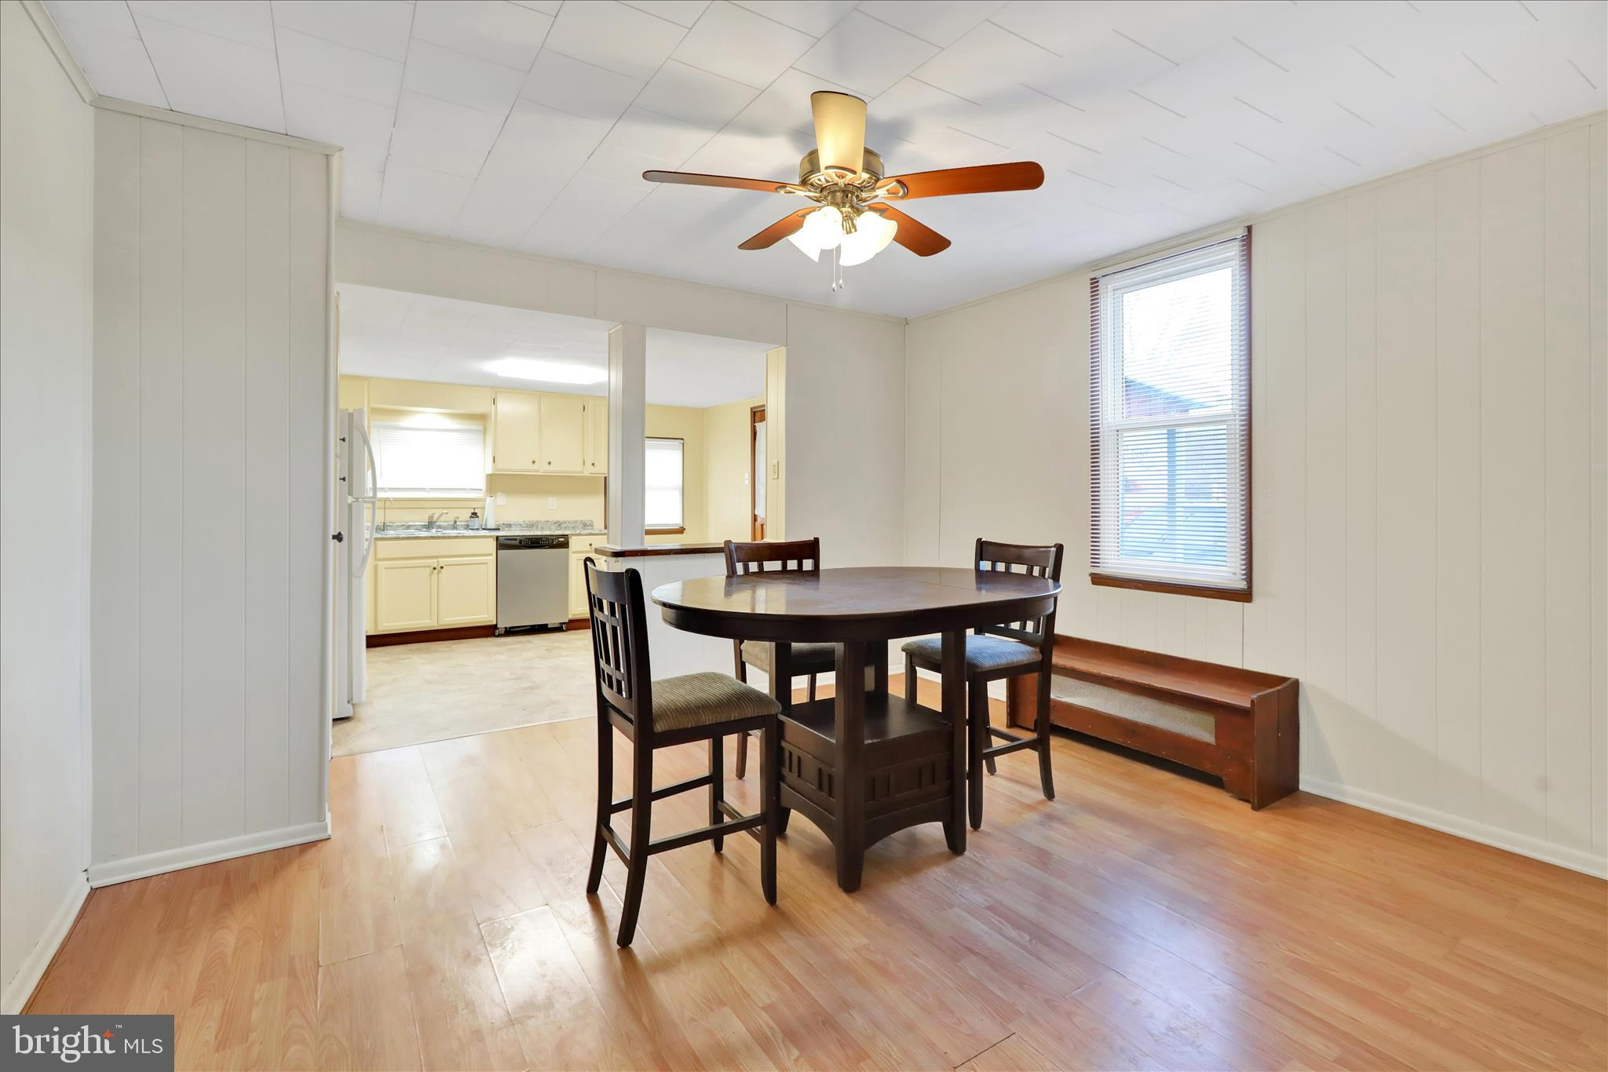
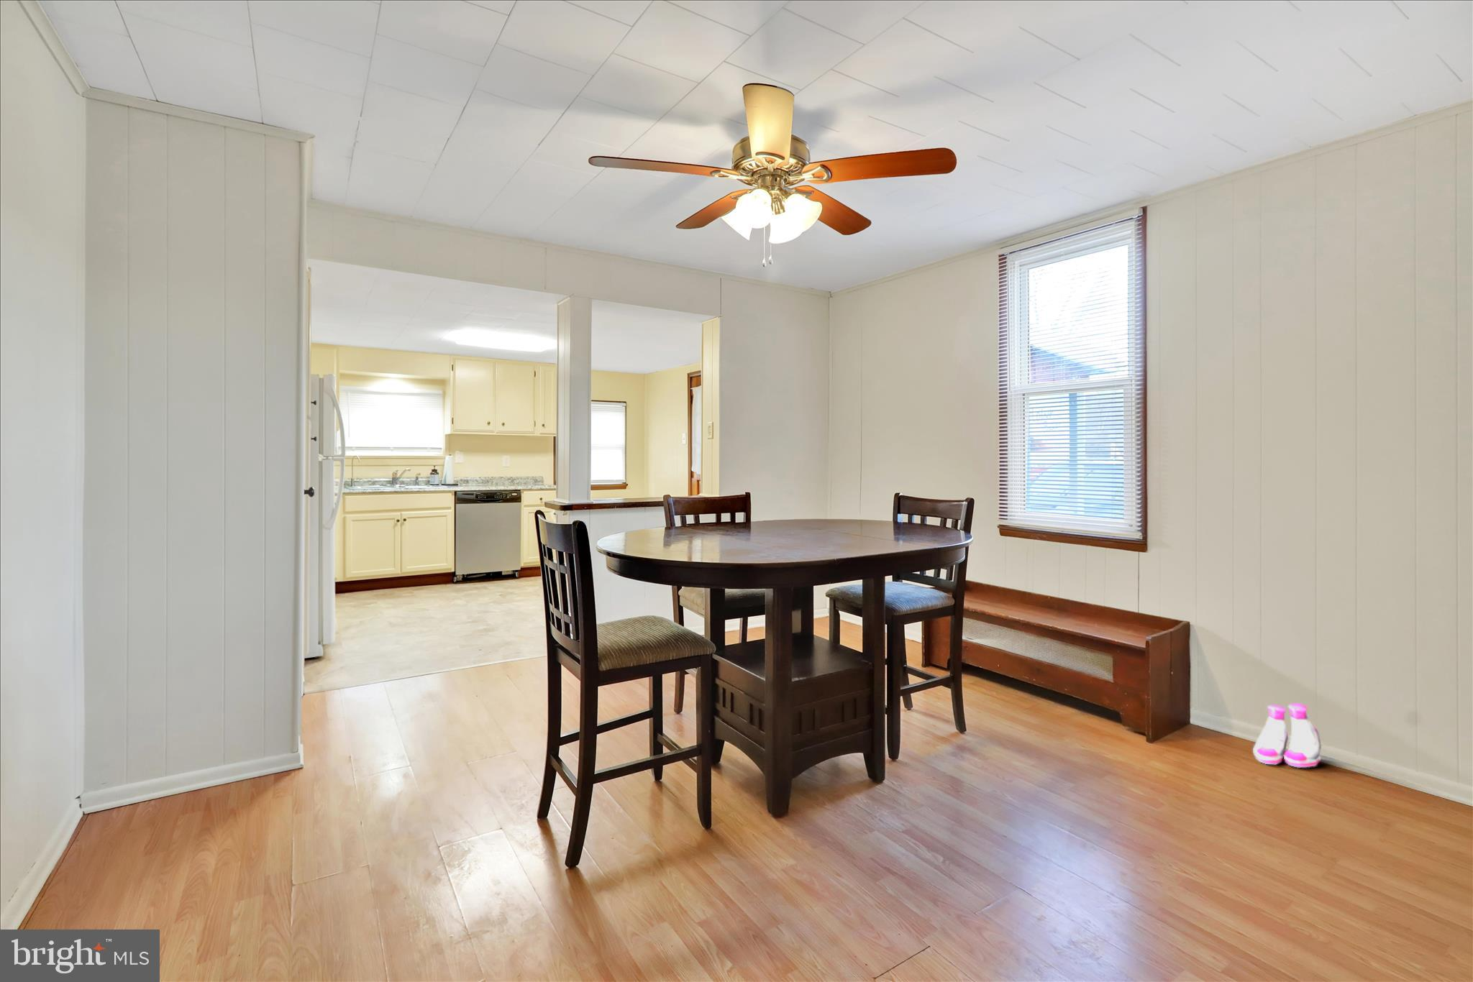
+ boots [1253,703,1322,768]
